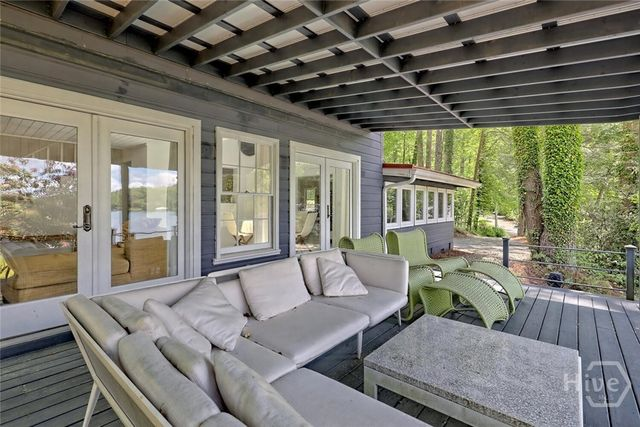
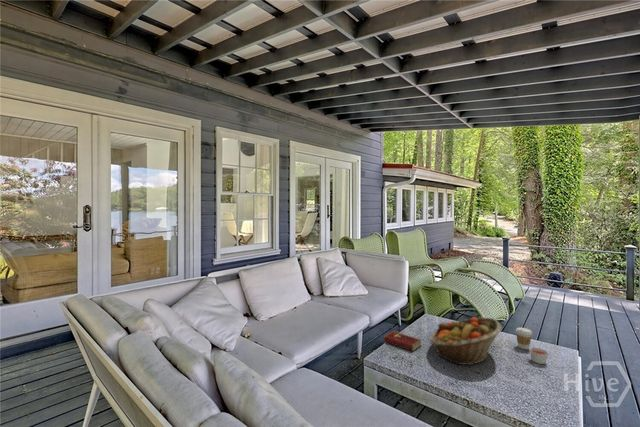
+ hardcover book [383,330,422,352]
+ candle [529,347,549,365]
+ coffee cup [515,327,533,350]
+ fruit basket [429,316,503,366]
